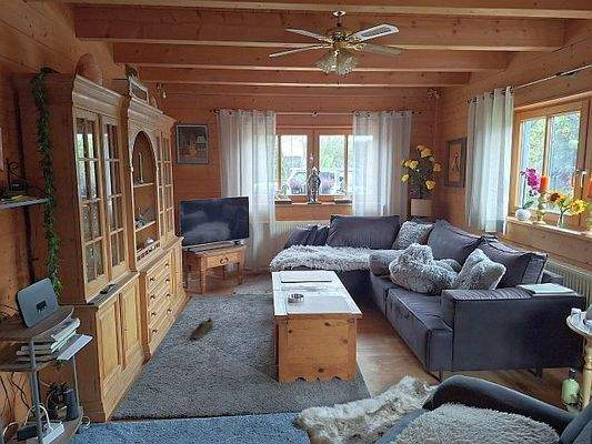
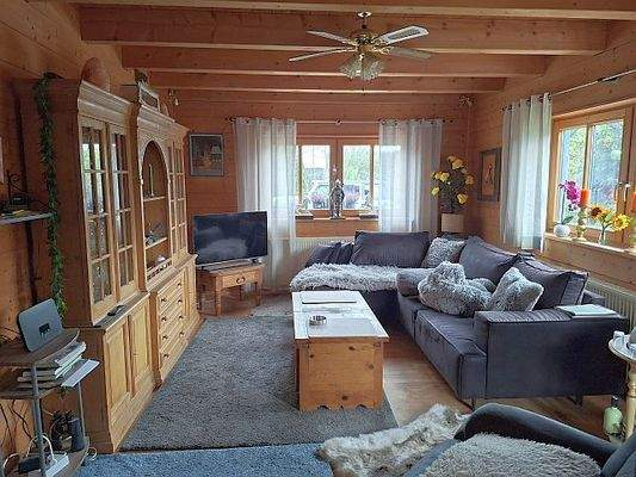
- sneaker [190,316,214,340]
